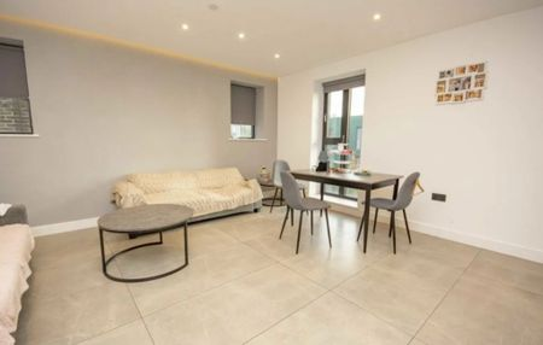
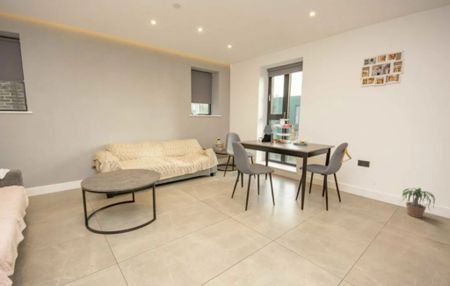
+ potted plant [399,187,443,219]
